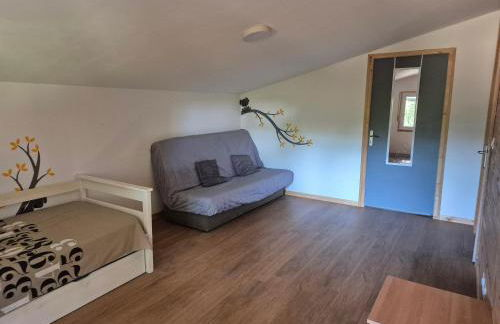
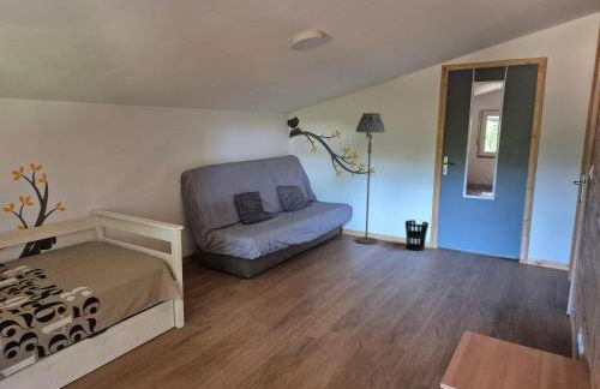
+ floor lamp [354,112,386,245]
+ wastebasket [404,219,430,252]
